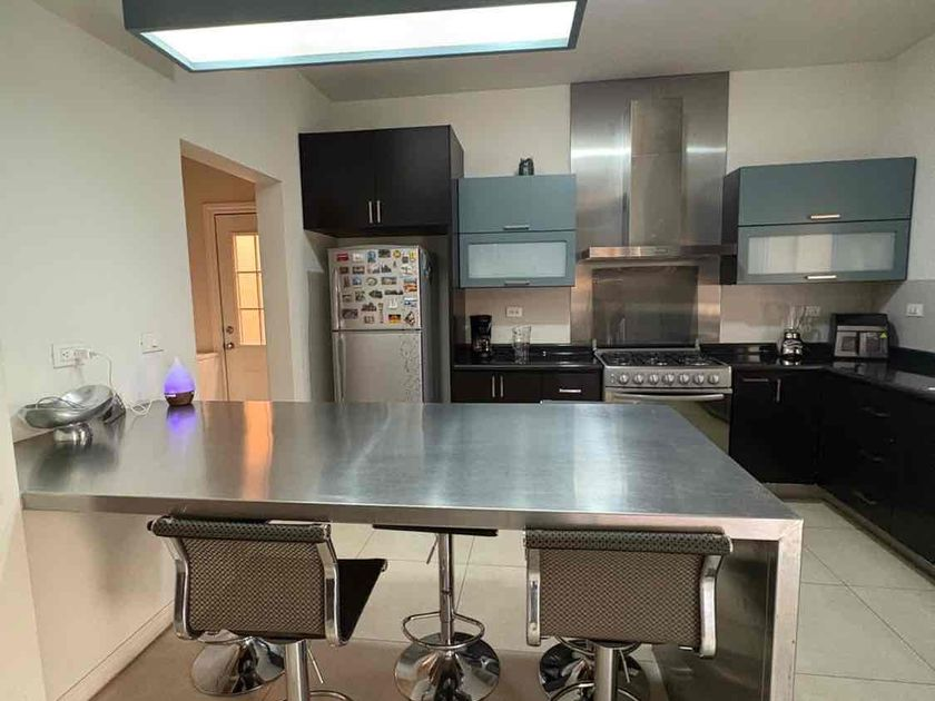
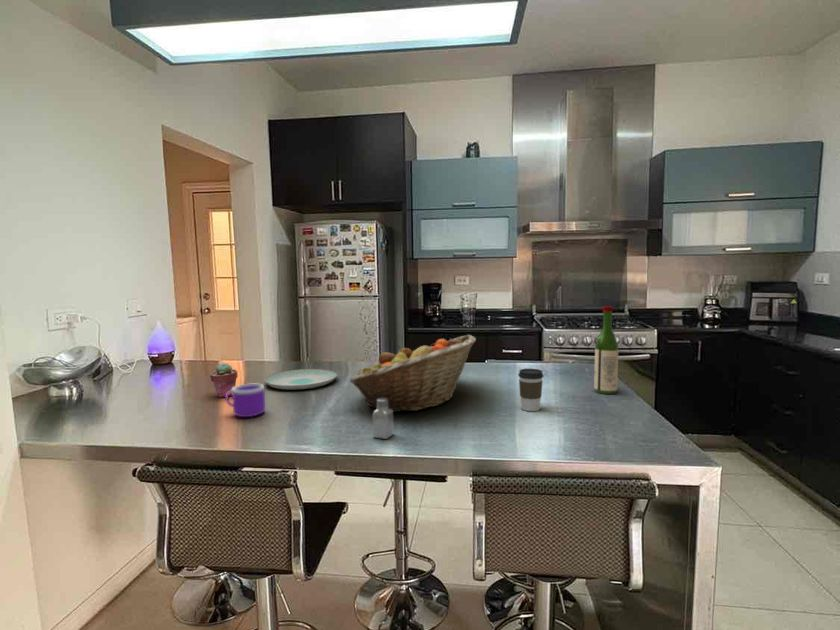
+ mug [224,383,266,418]
+ fruit basket [349,334,477,413]
+ wine bottle [593,305,619,395]
+ coffee cup [517,368,544,412]
+ potted succulent [209,362,239,399]
+ plate [263,368,338,391]
+ saltshaker [372,398,395,440]
